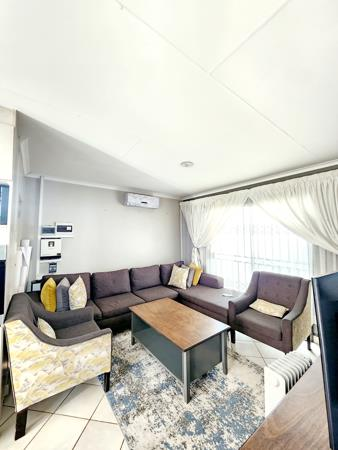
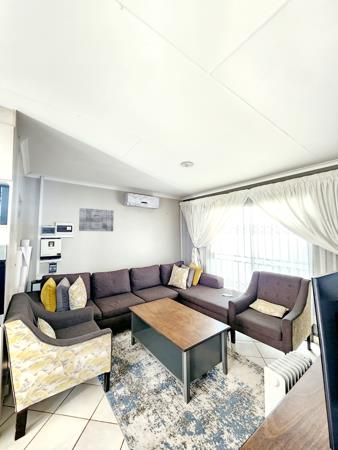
+ wall art [78,207,115,232]
